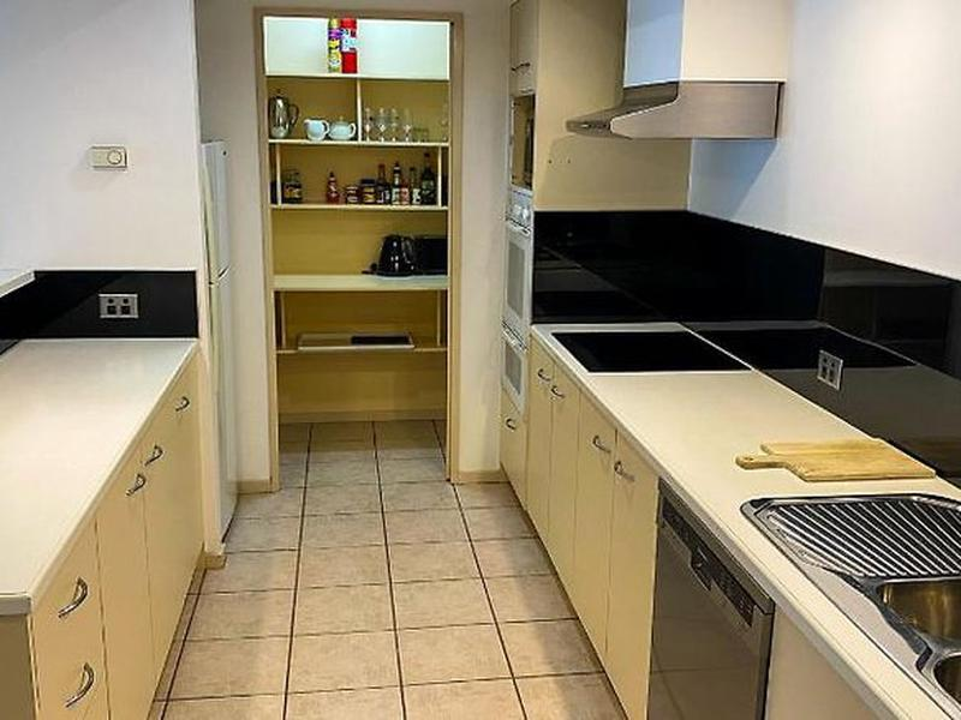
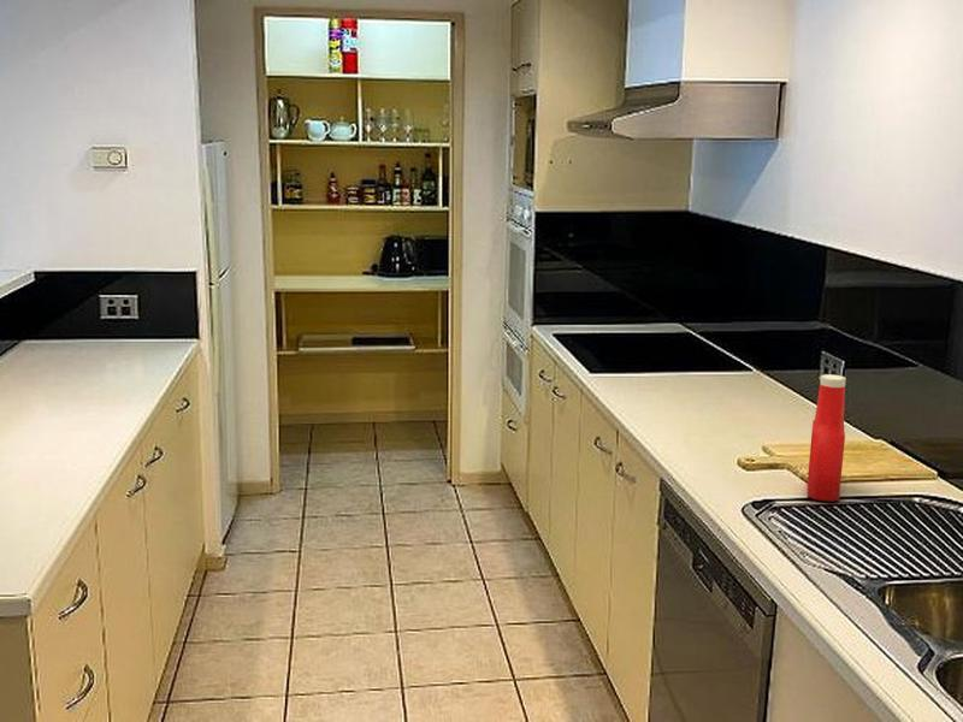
+ soap bottle [807,373,847,503]
